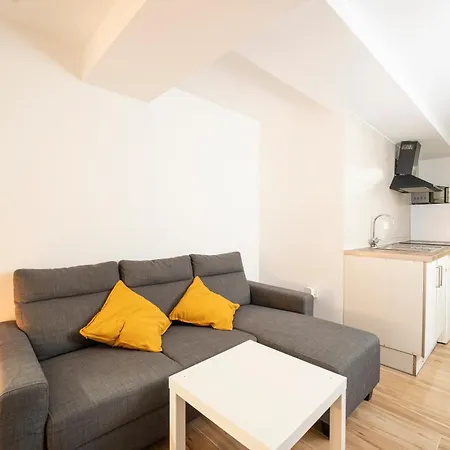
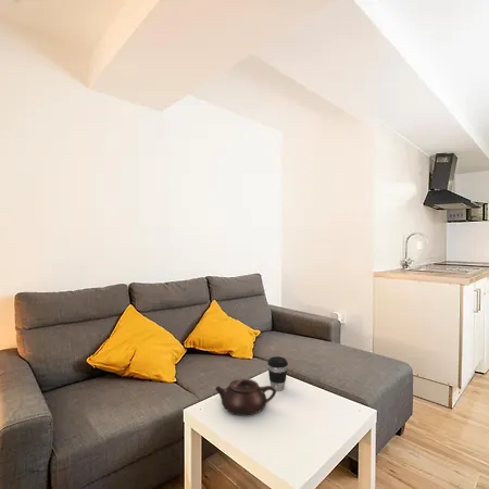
+ teapot [214,377,277,416]
+ coffee cup [266,355,289,392]
